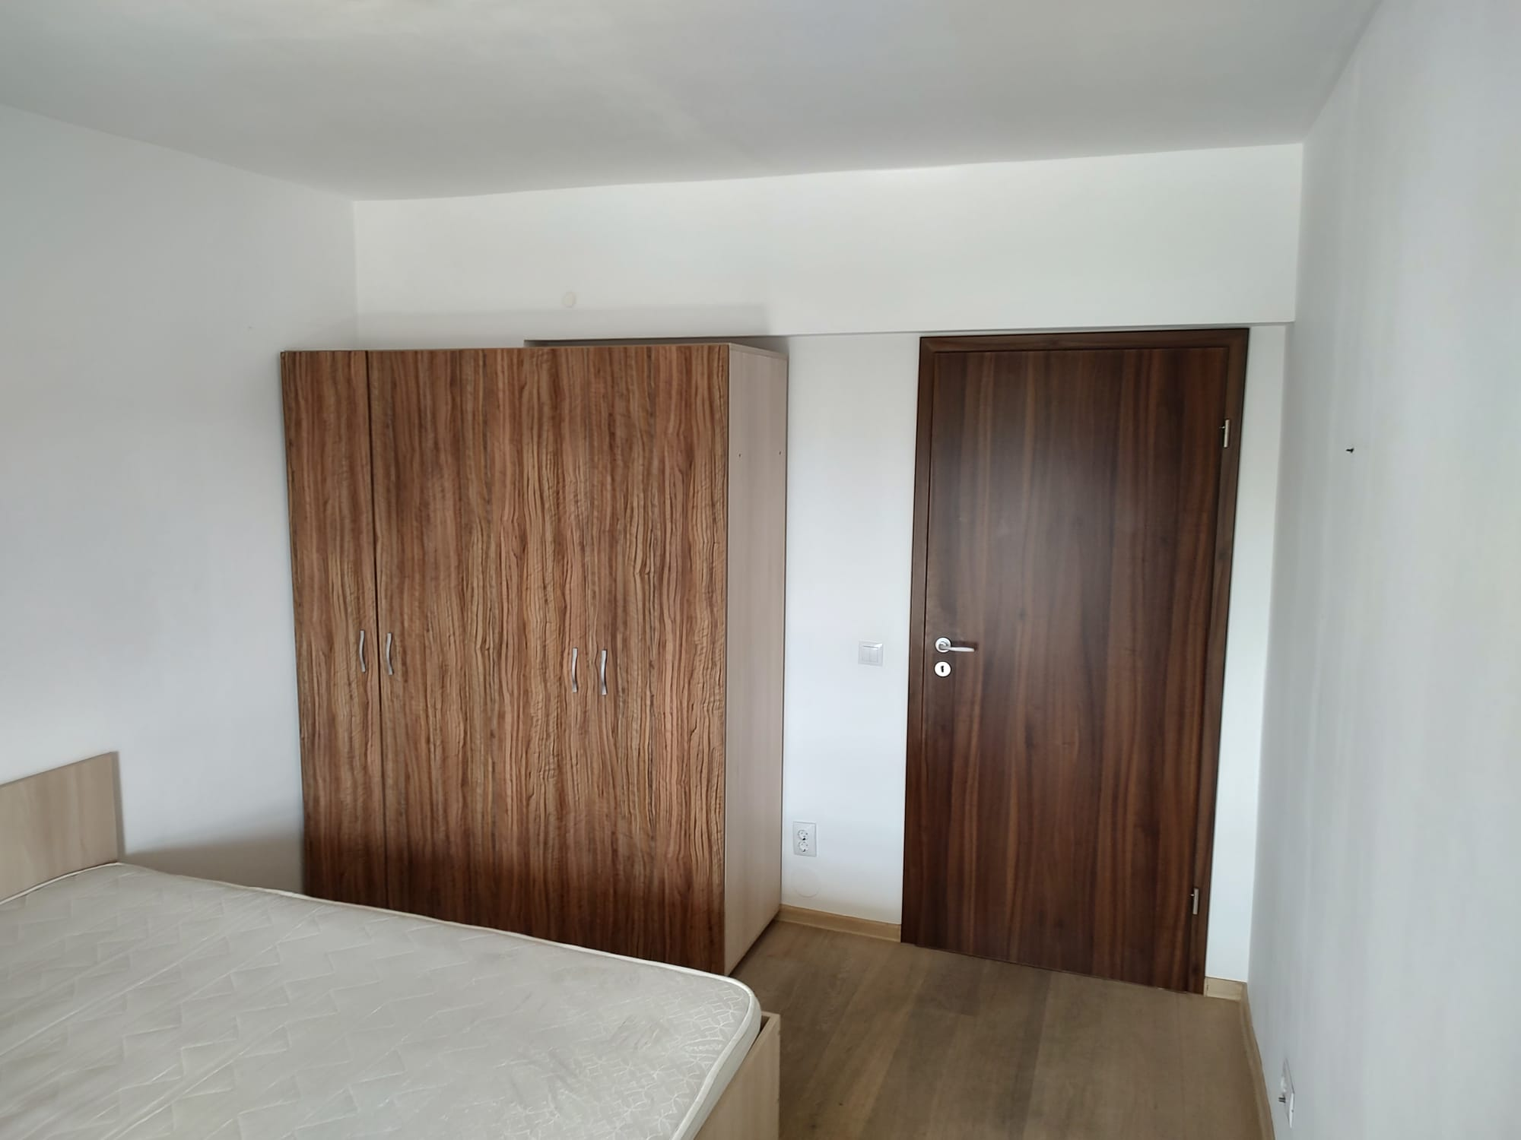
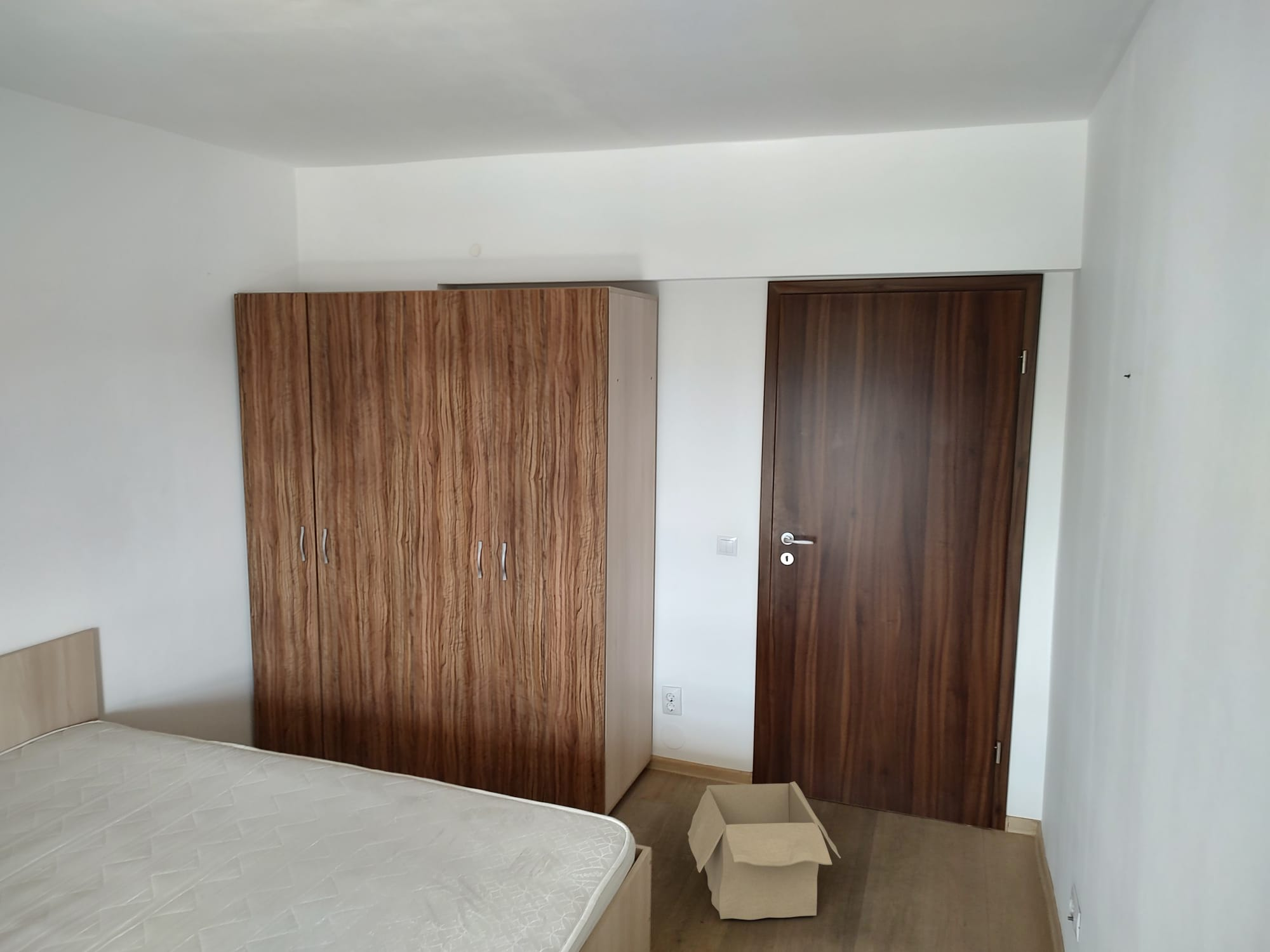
+ cardboard box [687,781,841,920]
